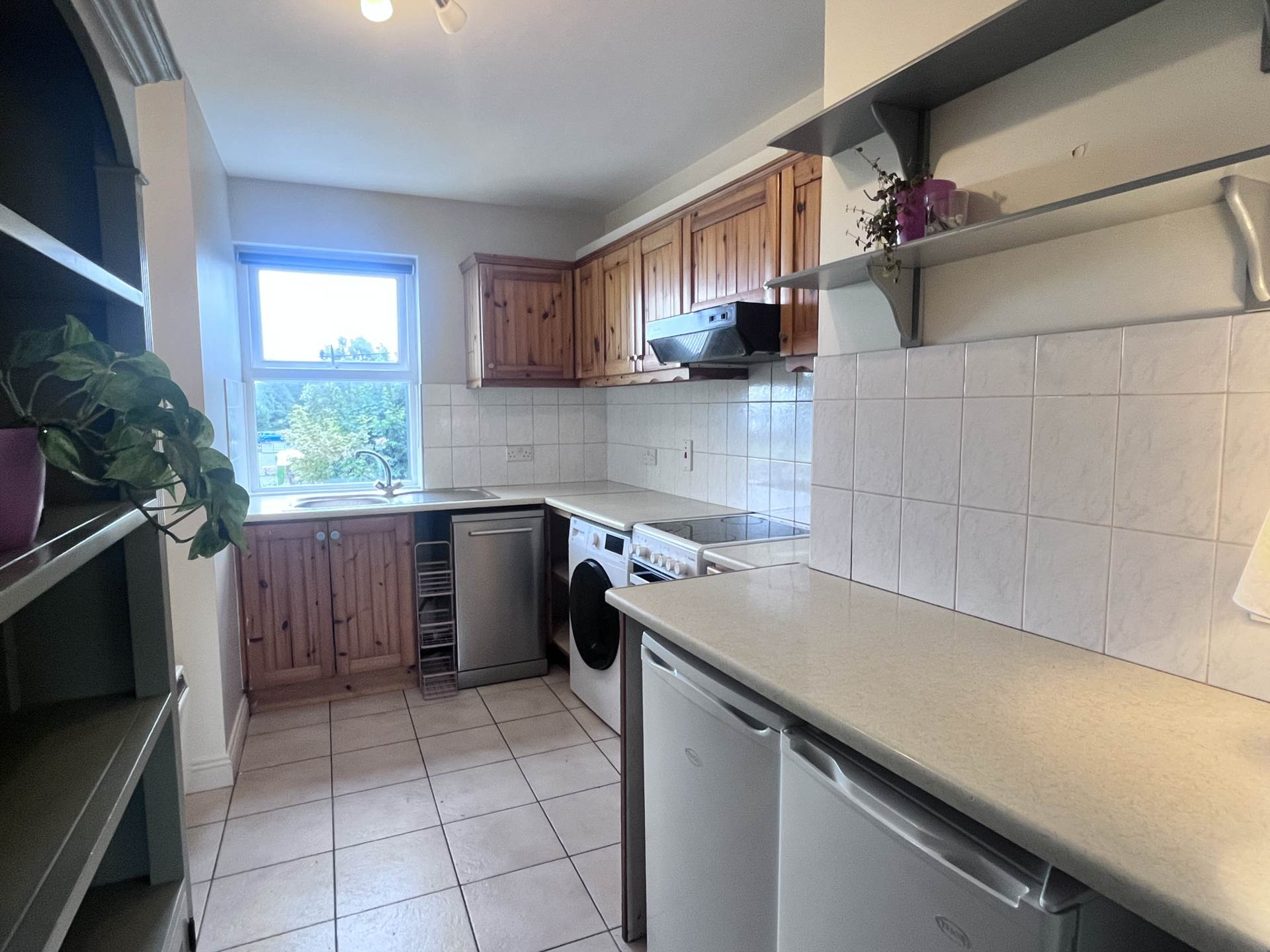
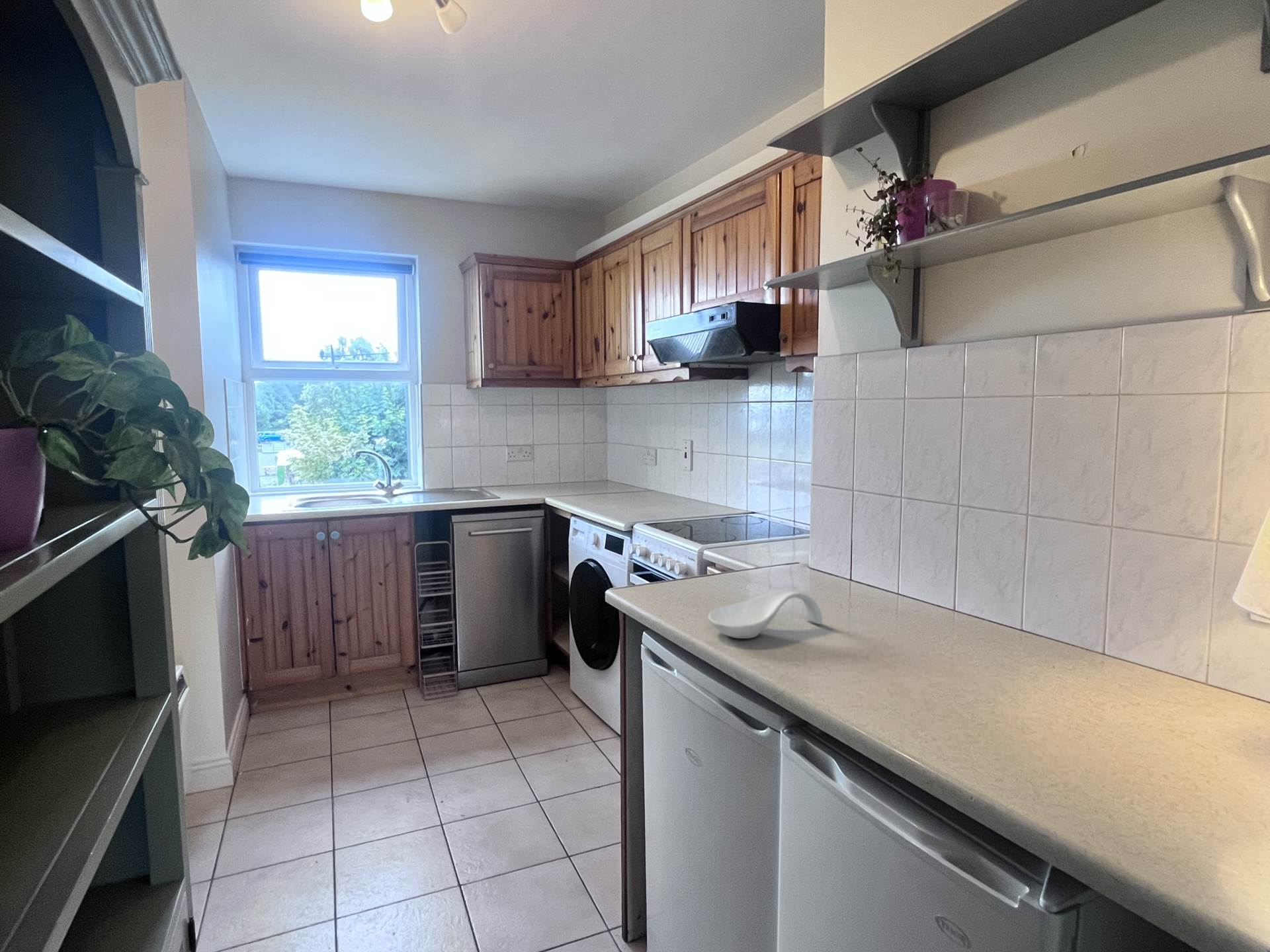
+ spoon rest [708,588,823,639]
